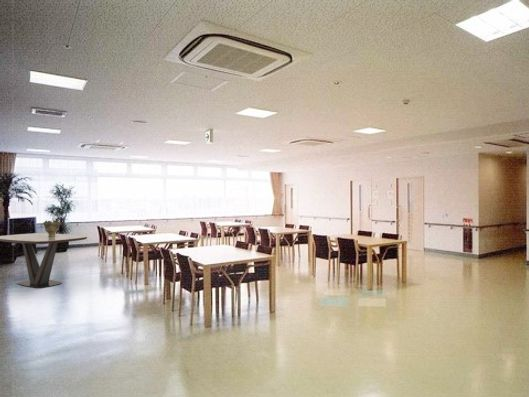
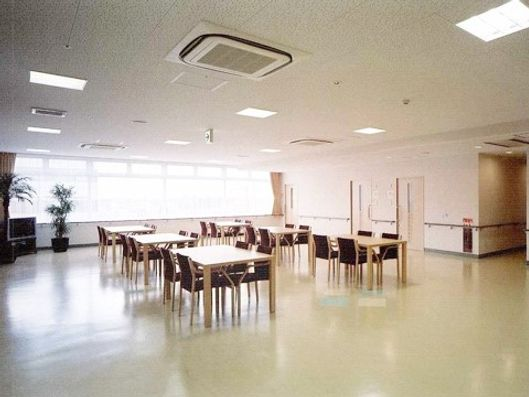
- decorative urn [42,219,62,237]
- dining table [0,232,89,289]
